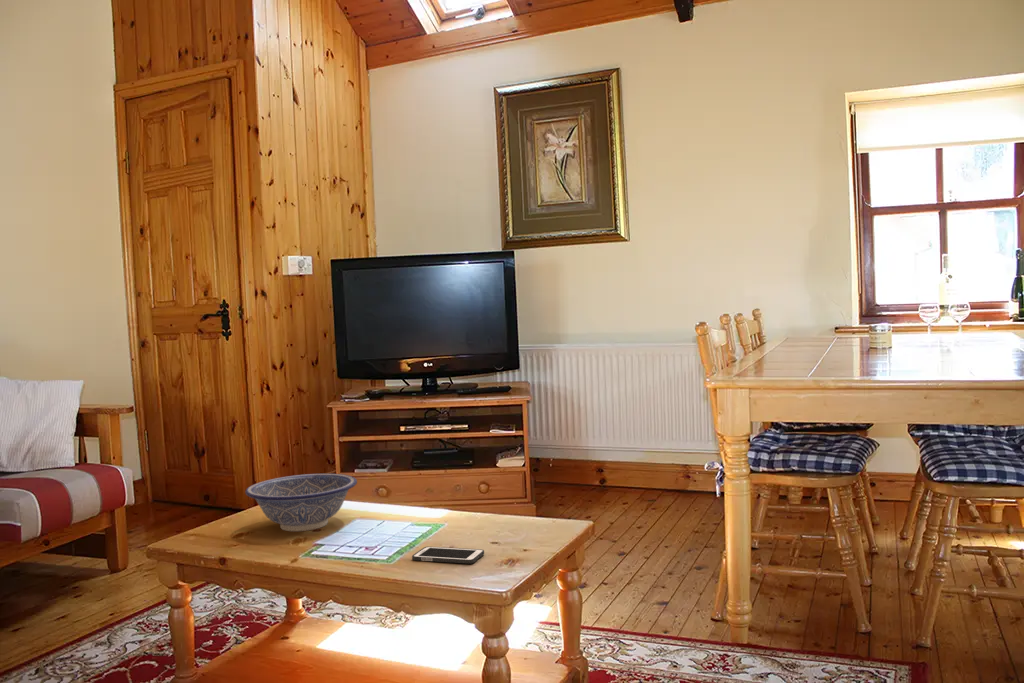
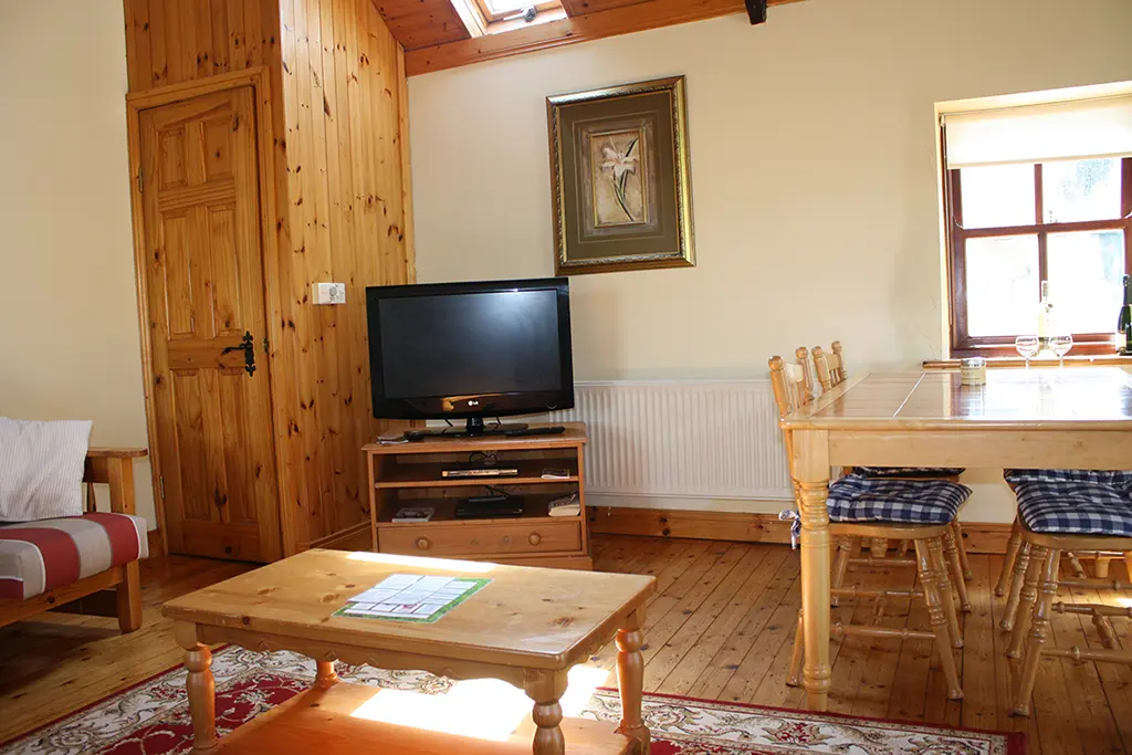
- cell phone [411,546,485,565]
- decorative bowl [244,473,358,532]
